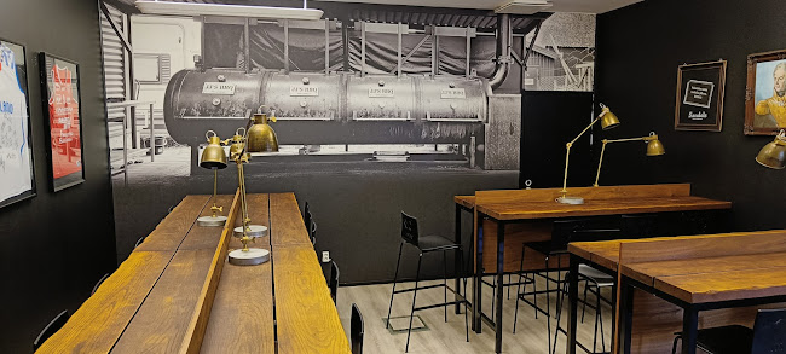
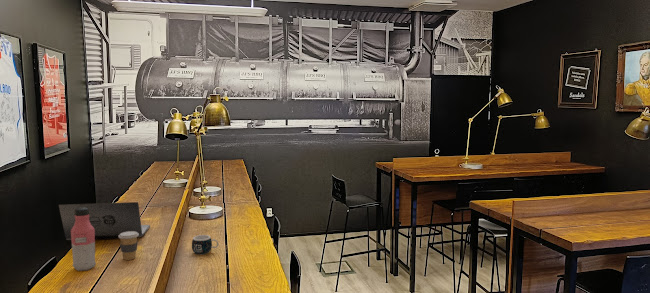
+ water bottle [71,207,97,272]
+ laptop [58,201,151,241]
+ mug [191,234,219,256]
+ coffee cup [118,231,139,261]
